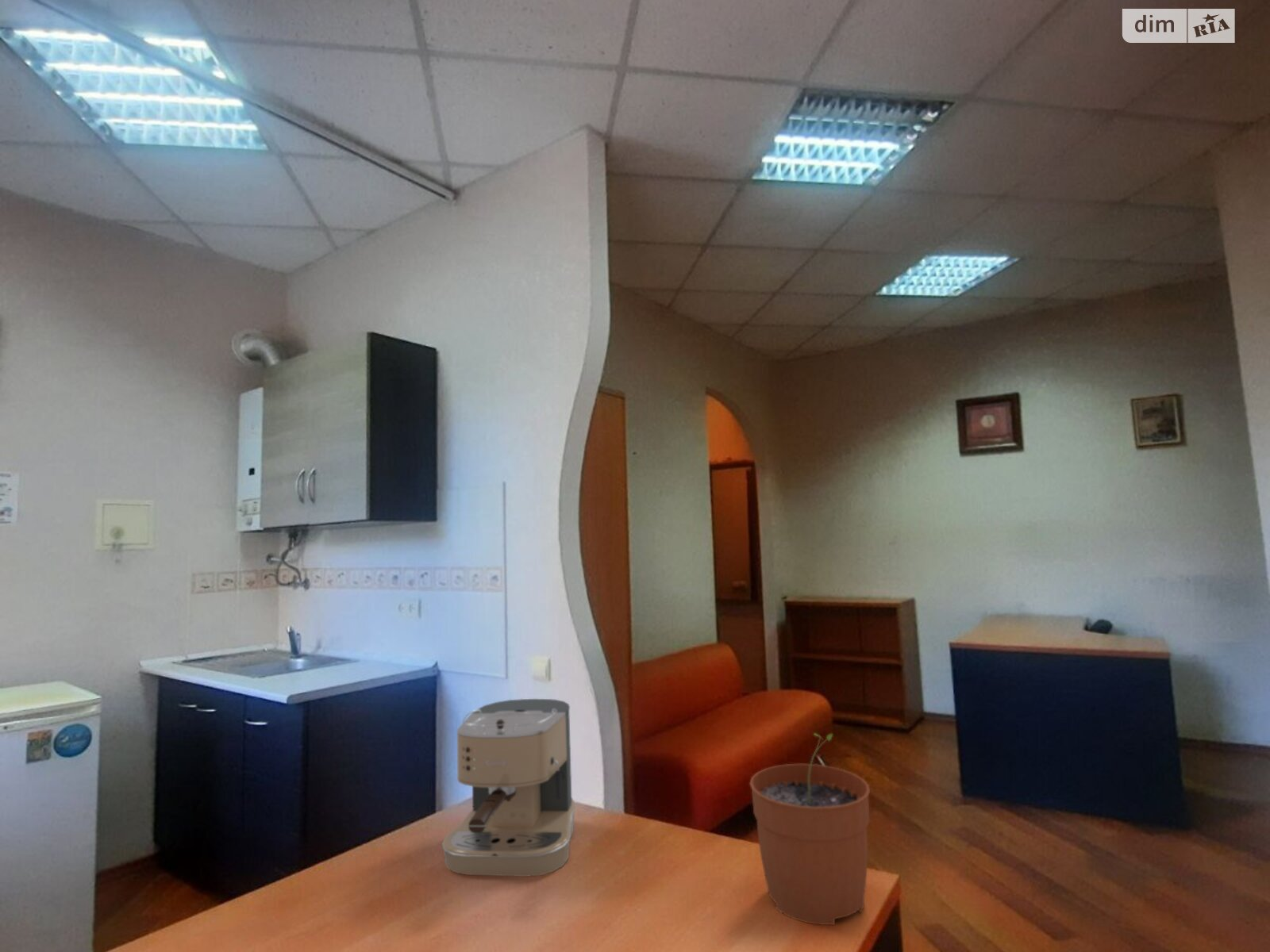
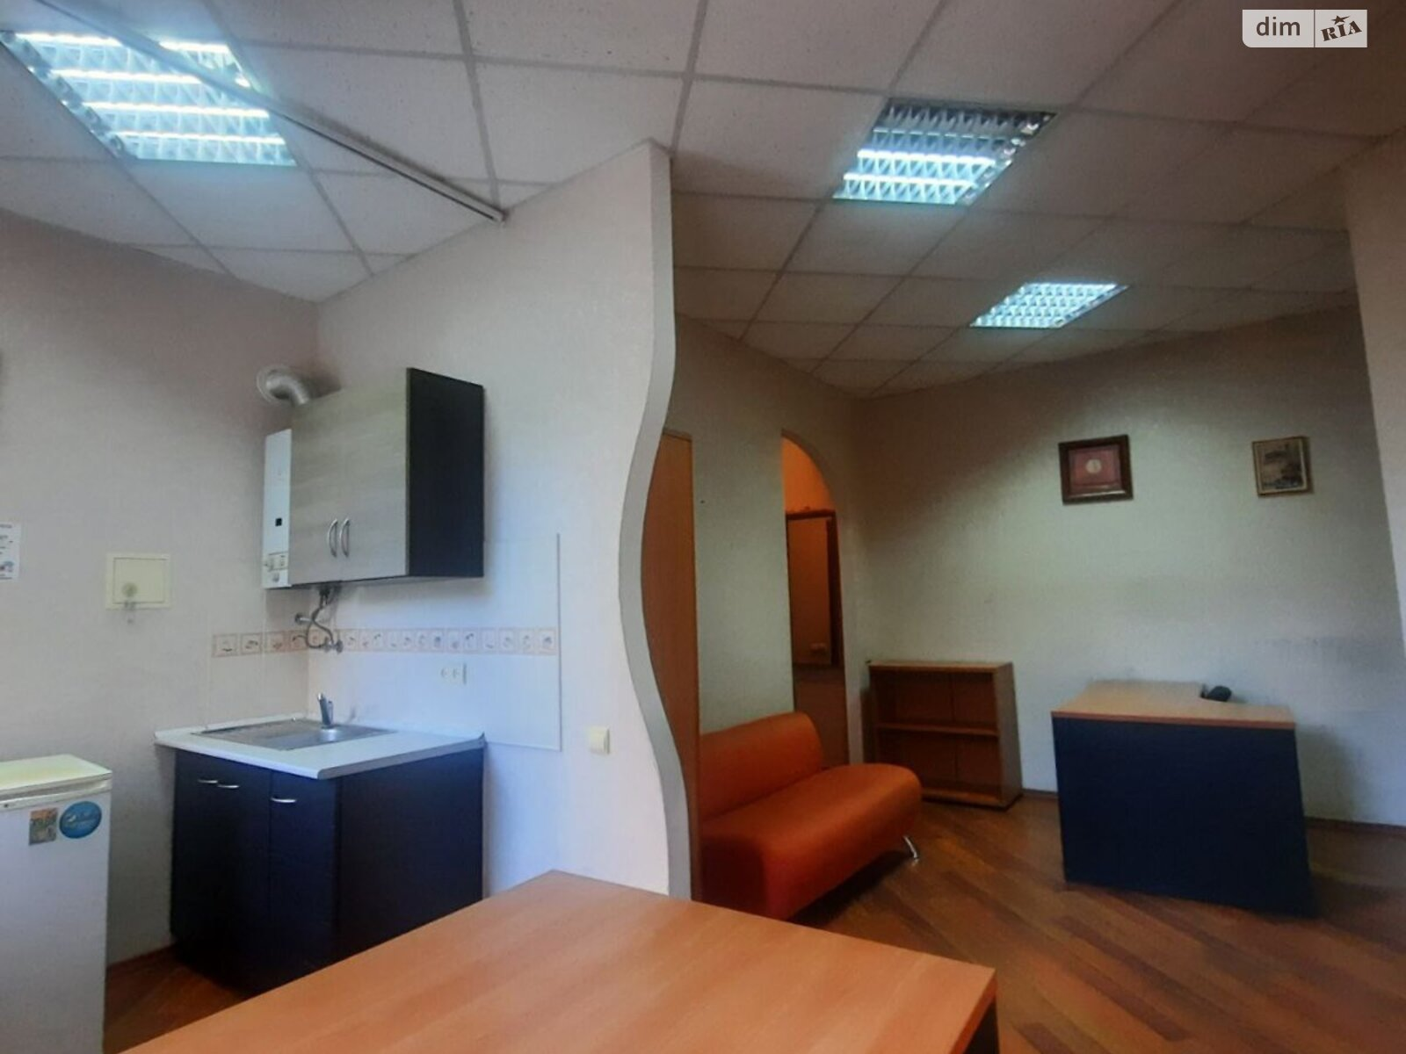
- plant pot [749,732,871,926]
- coffee maker [441,698,575,877]
